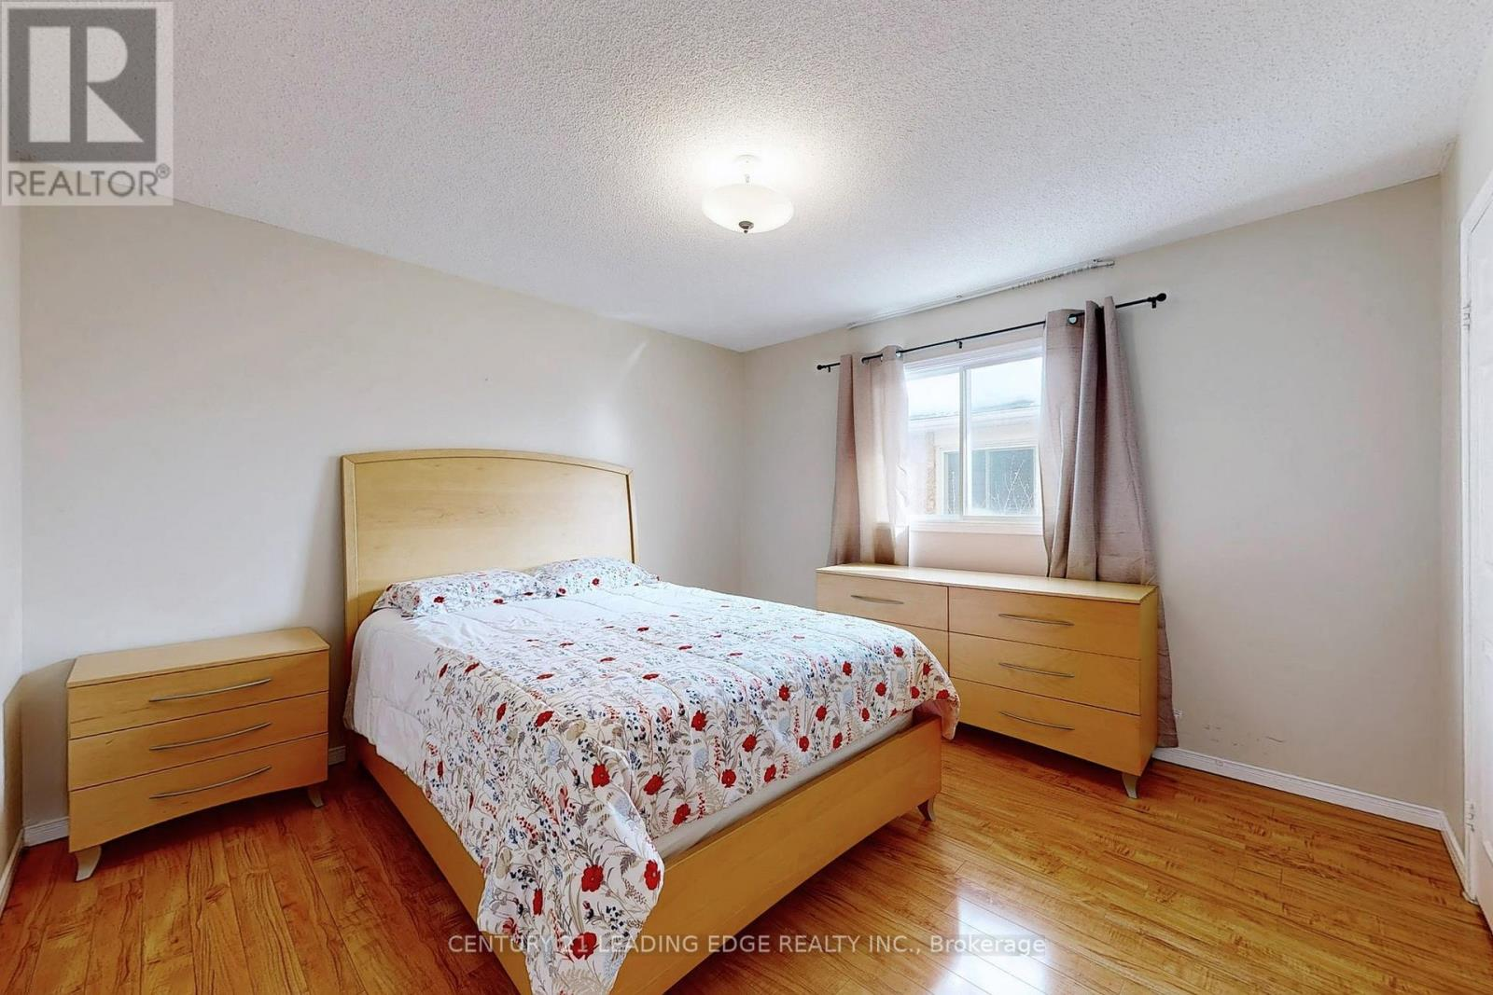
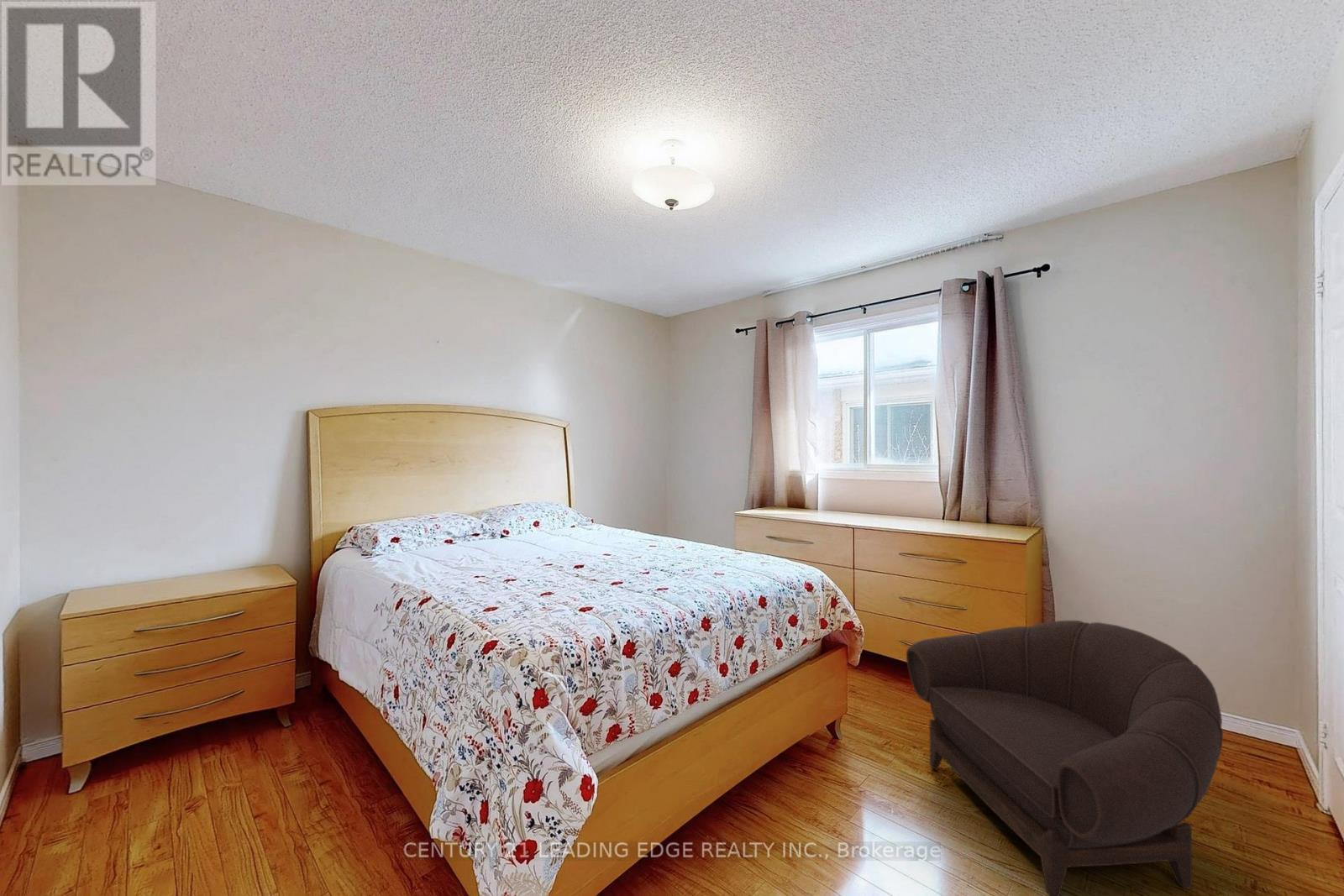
+ armchair [906,620,1224,896]
